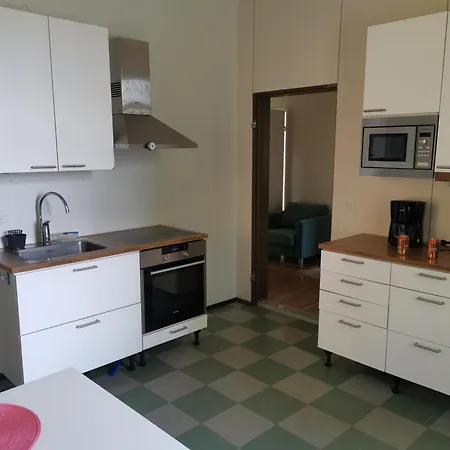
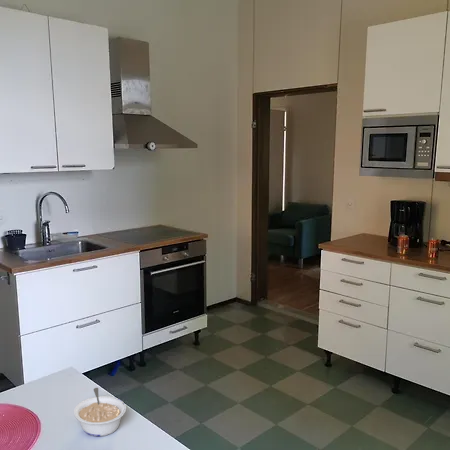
+ legume [73,387,127,437]
